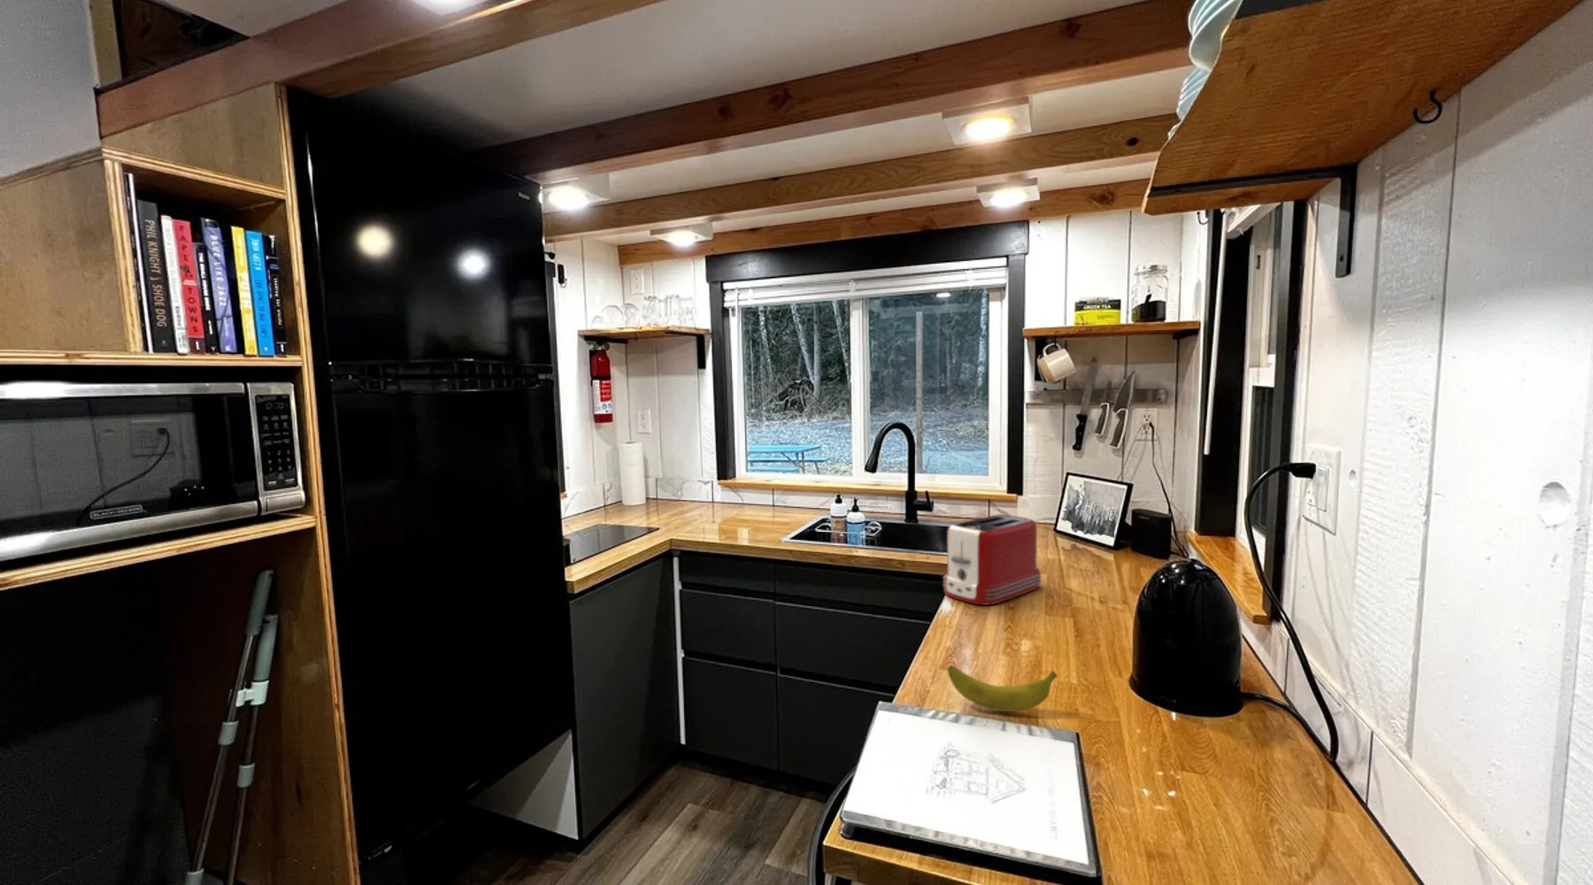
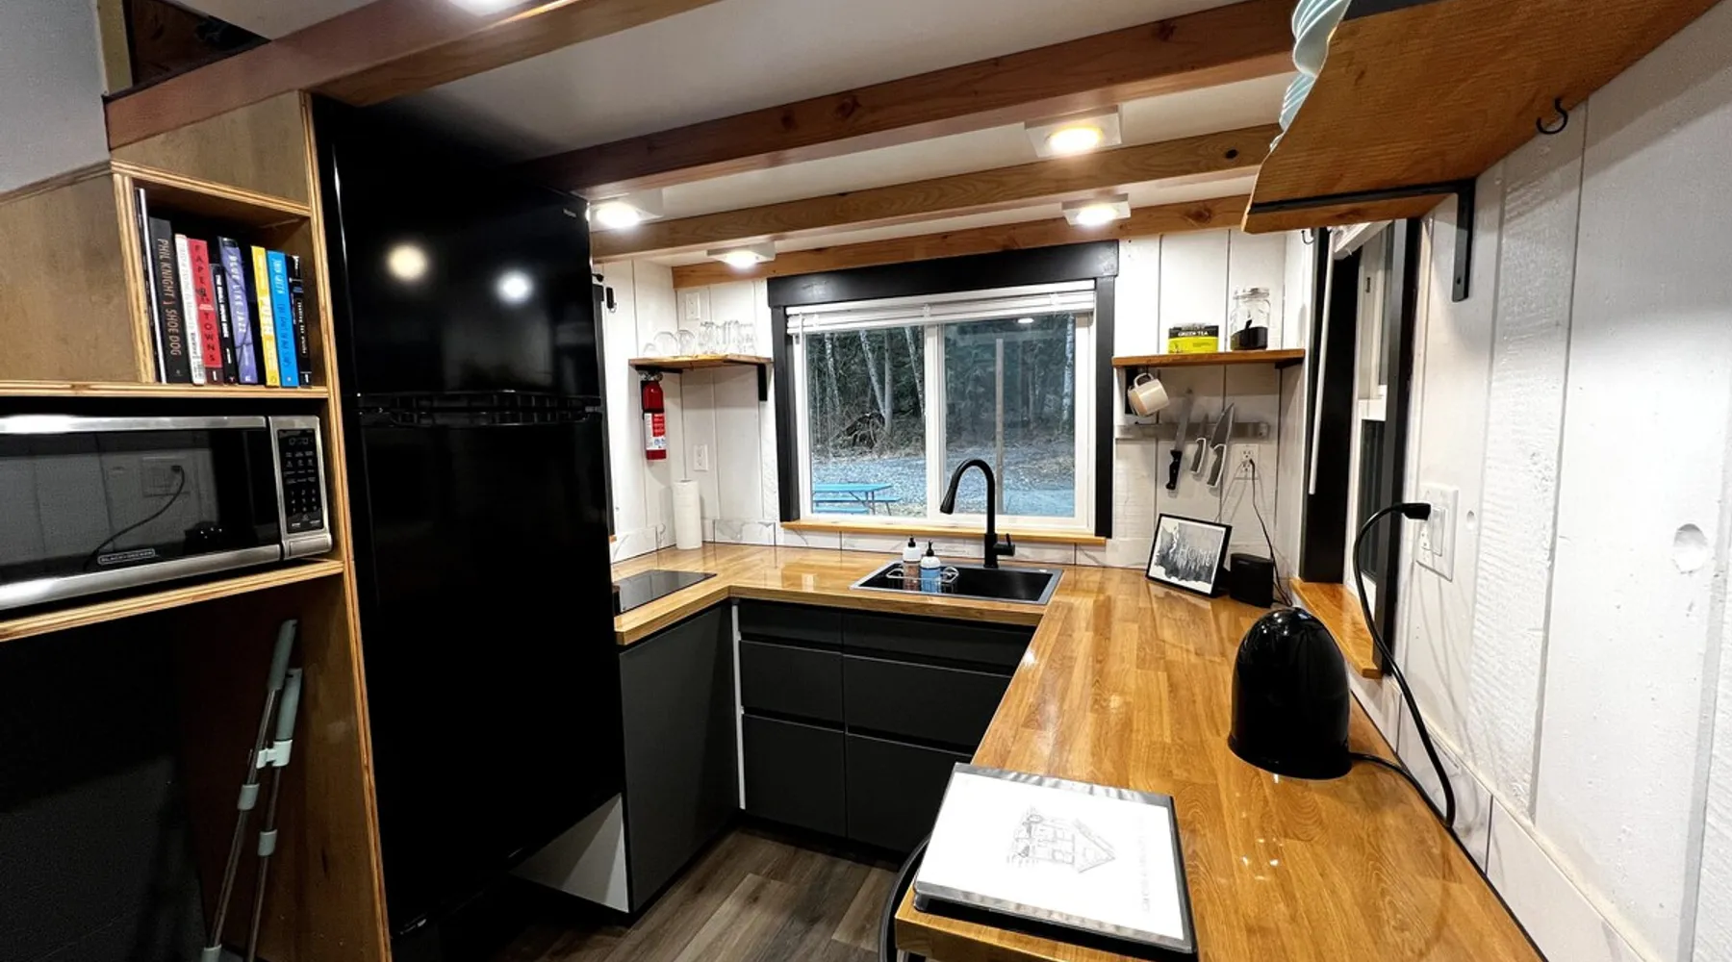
- toaster [943,513,1043,606]
- banana [947,665,1058,713]
